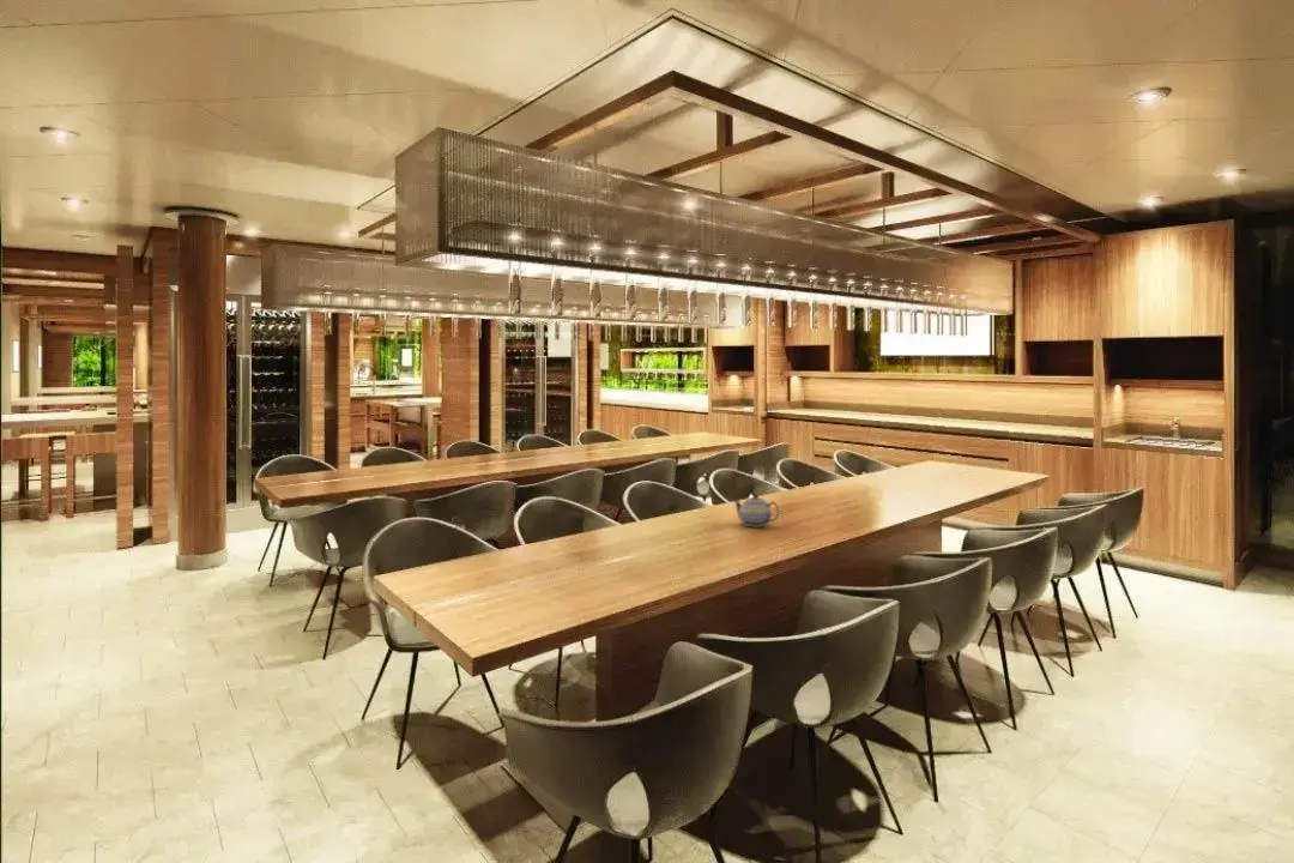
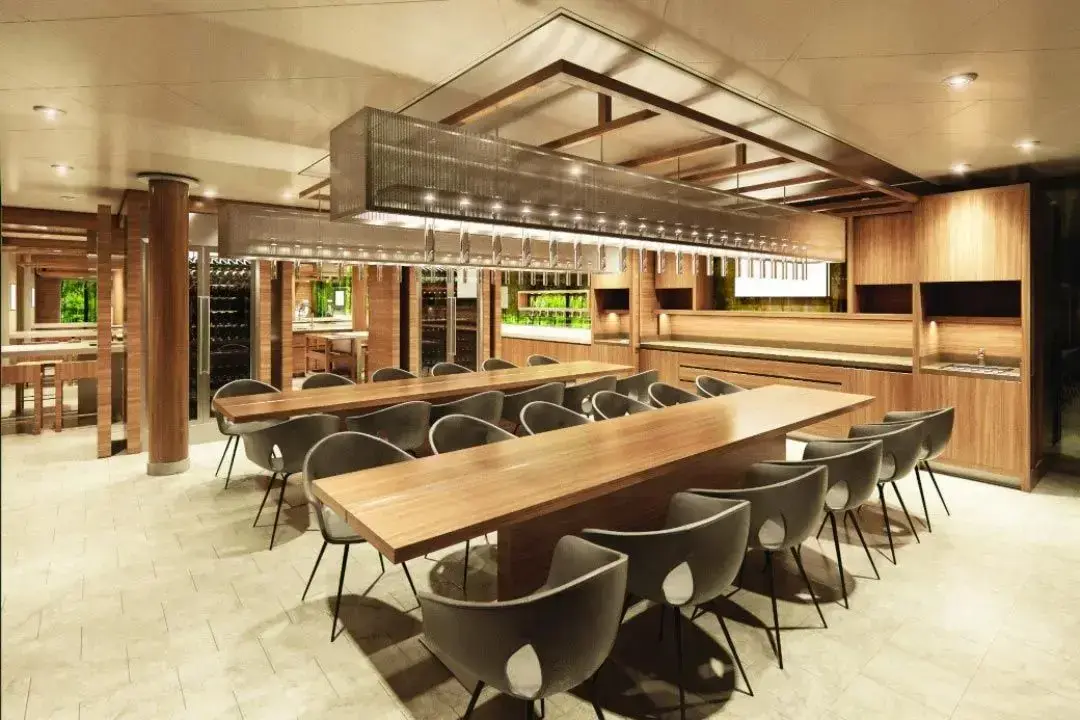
- teapot [731,493,781,527]
